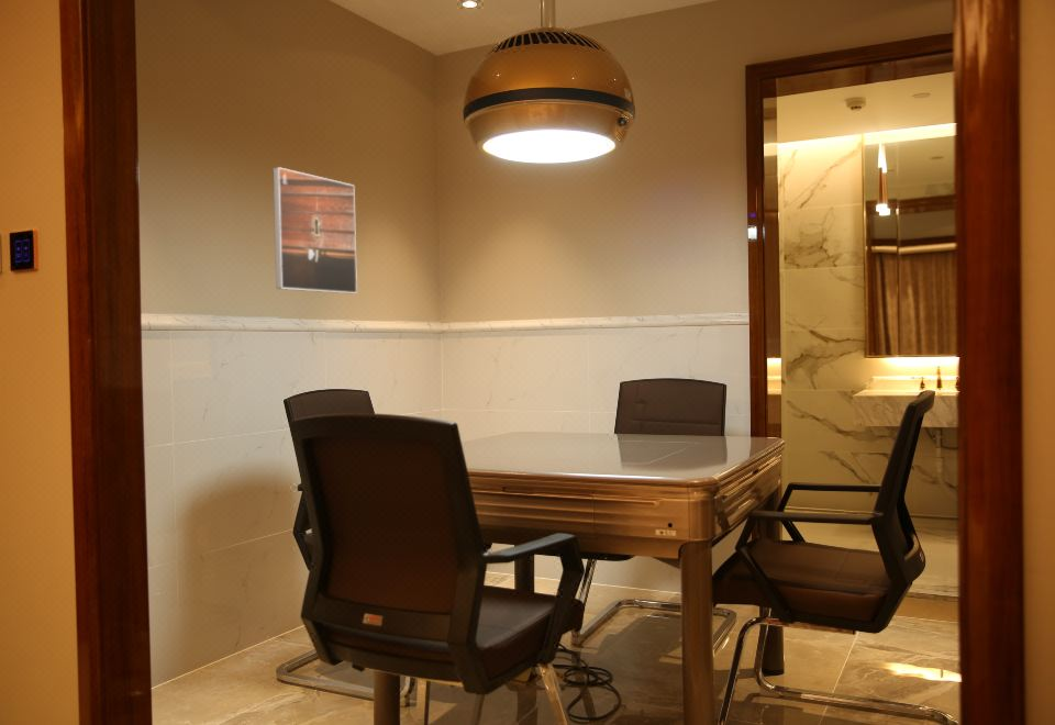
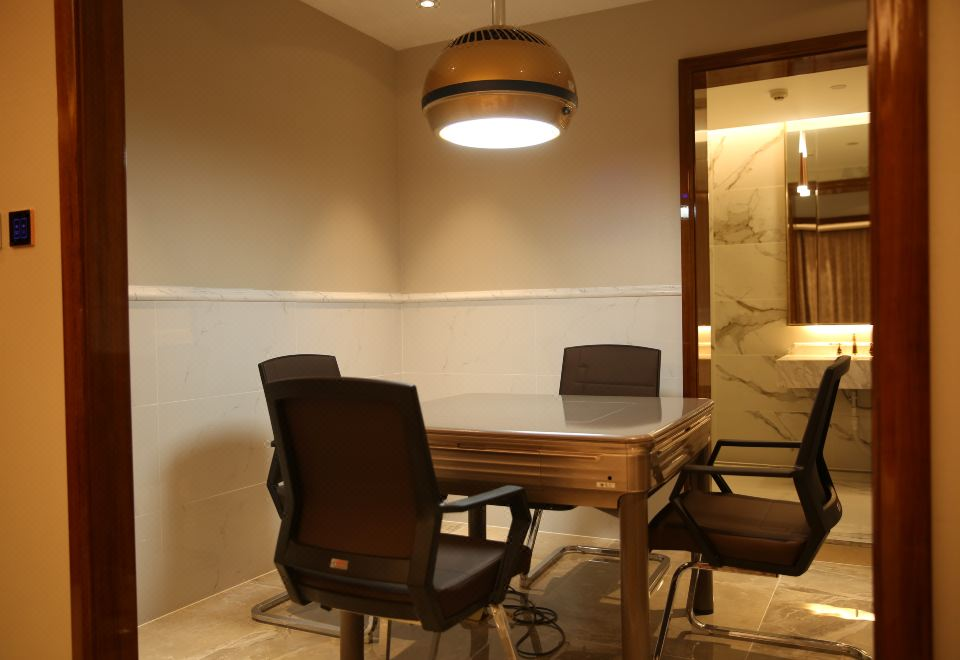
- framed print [271,166,358,294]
